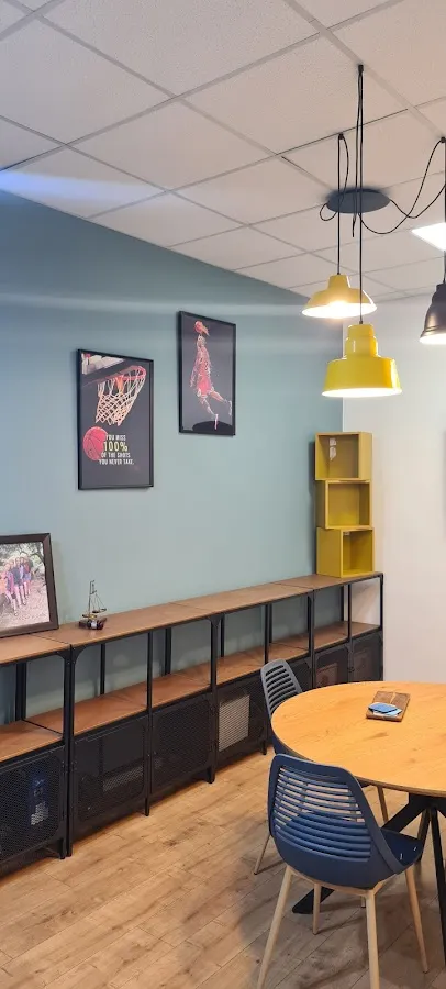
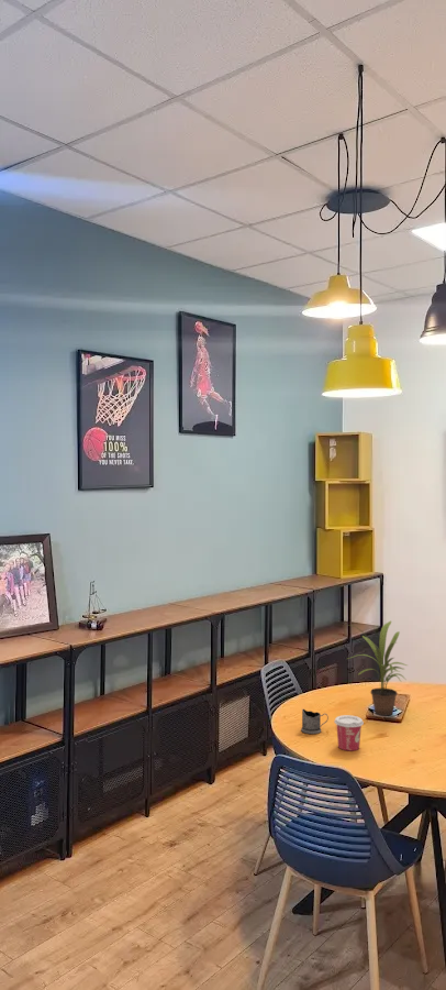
+ potted plant [347,620,408,717]
+ tea glass holder [300,708,330,735]
+ cup [333,714,365,751]
